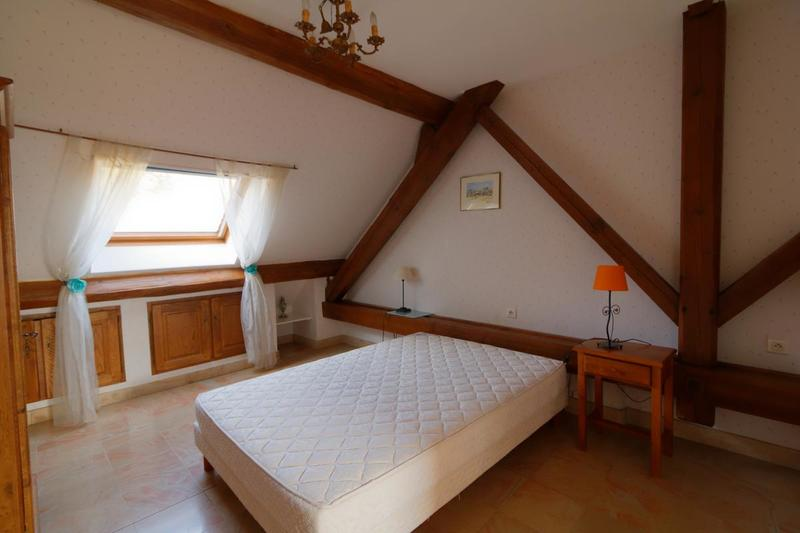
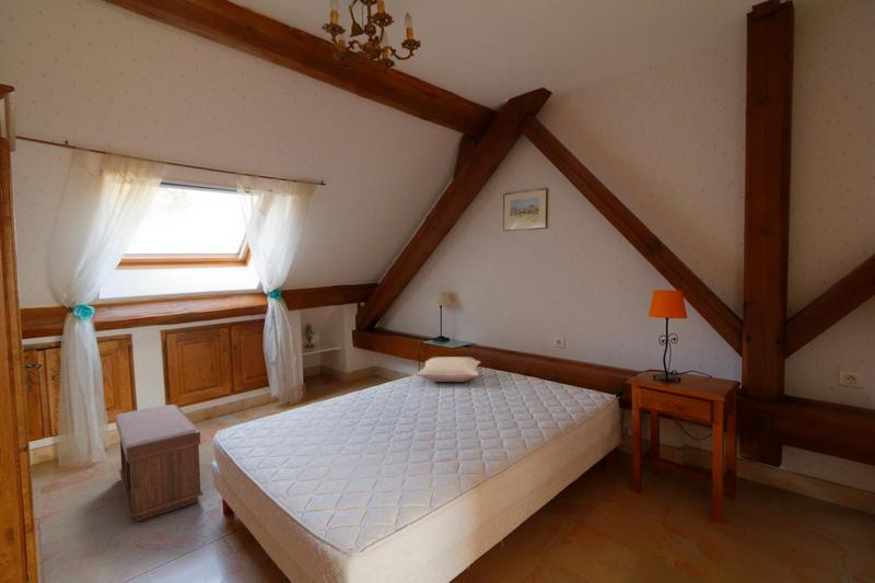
+ pillow [415,355,481,383]
+ bench [114,404,205,523]
